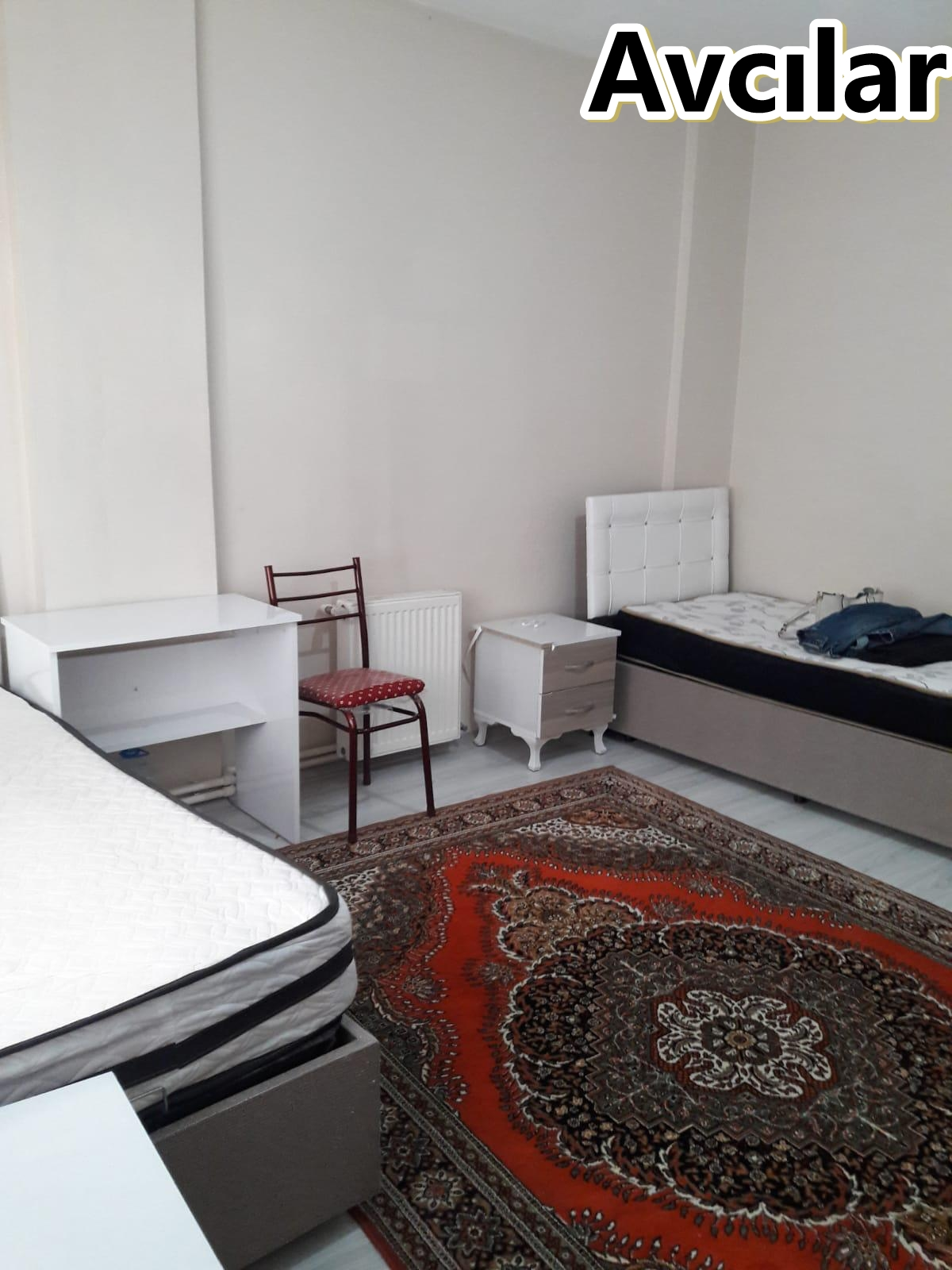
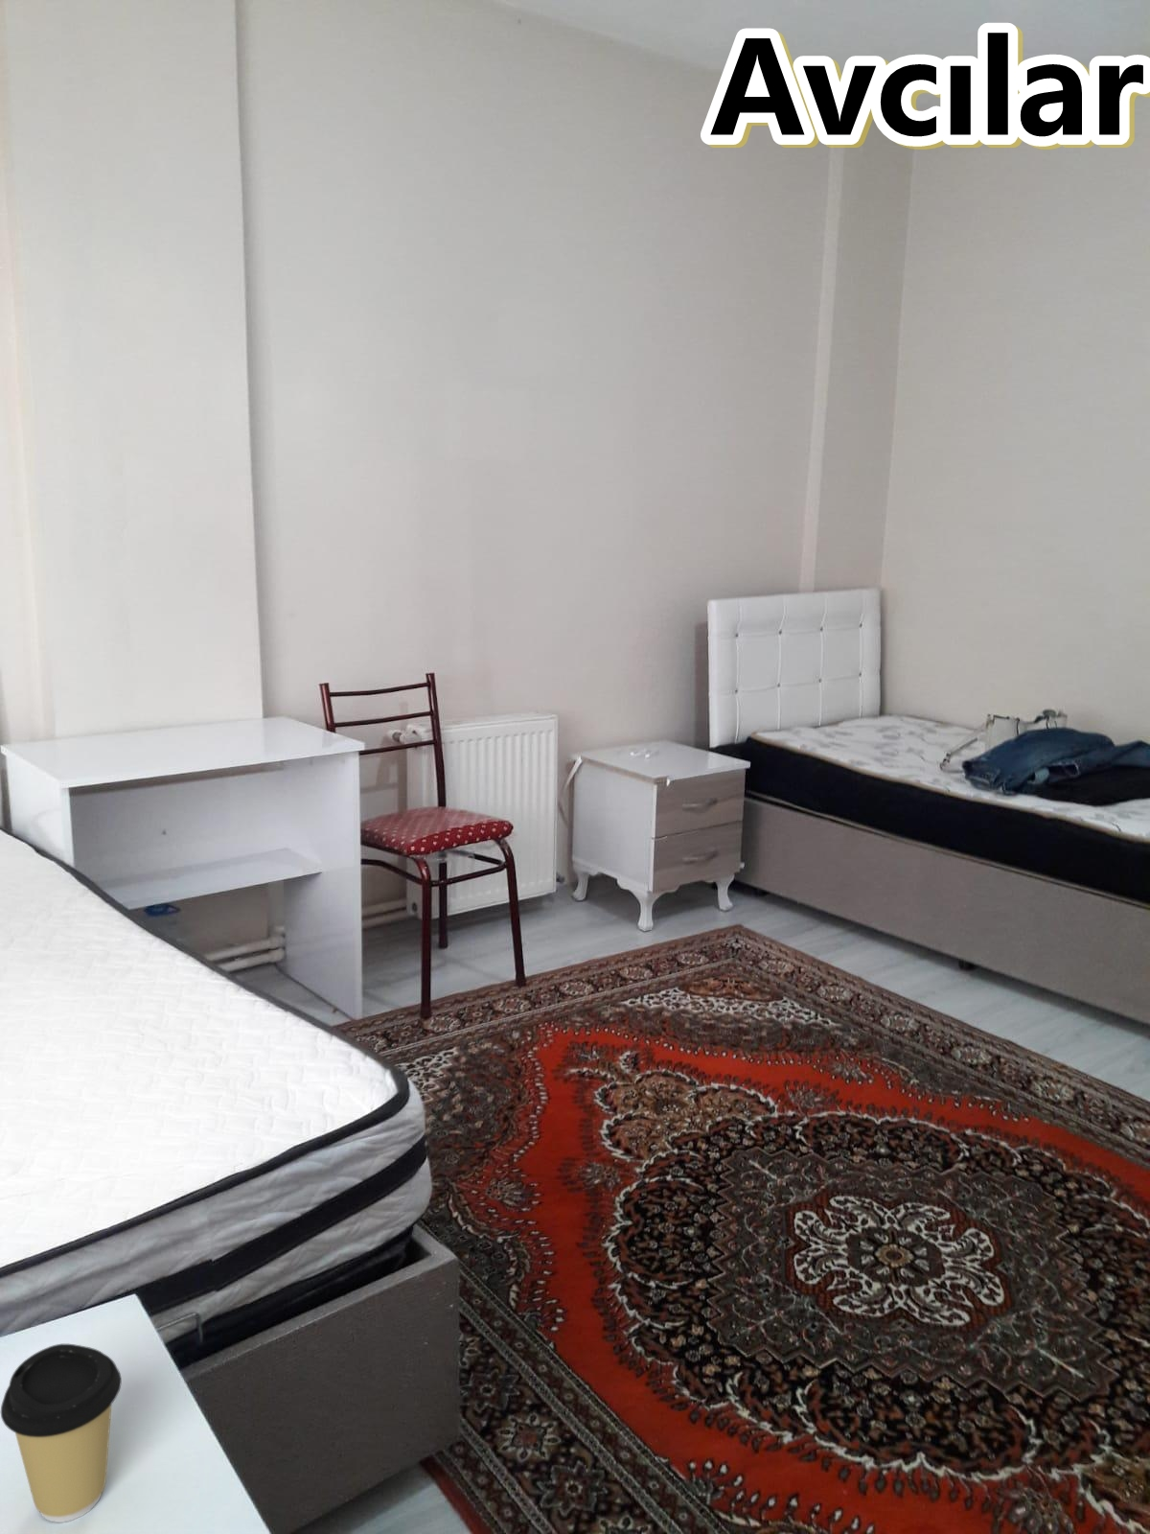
+ coffee cup [0,1343,123,1523]
